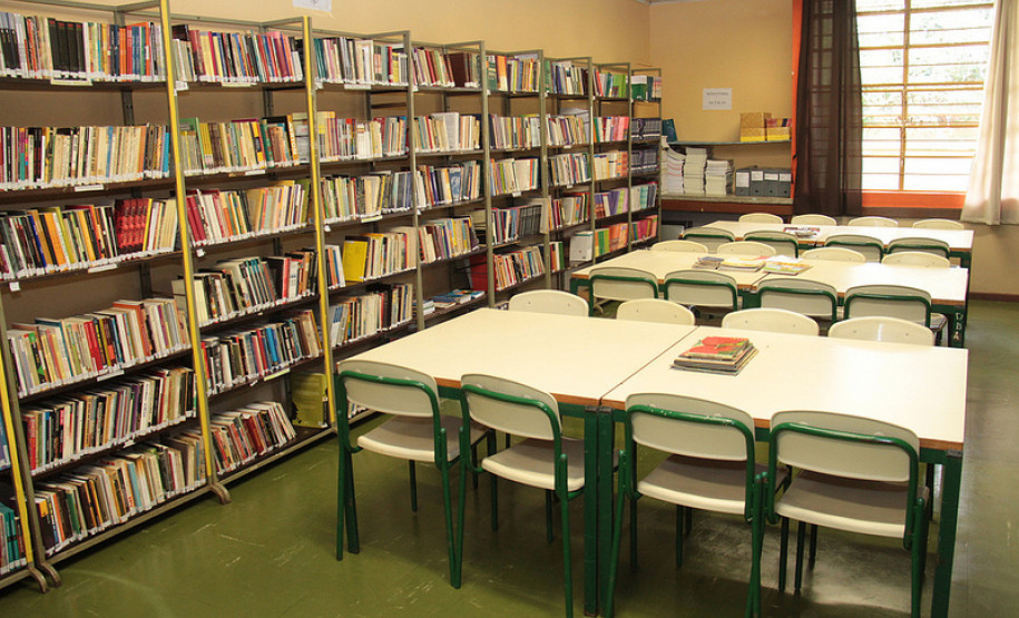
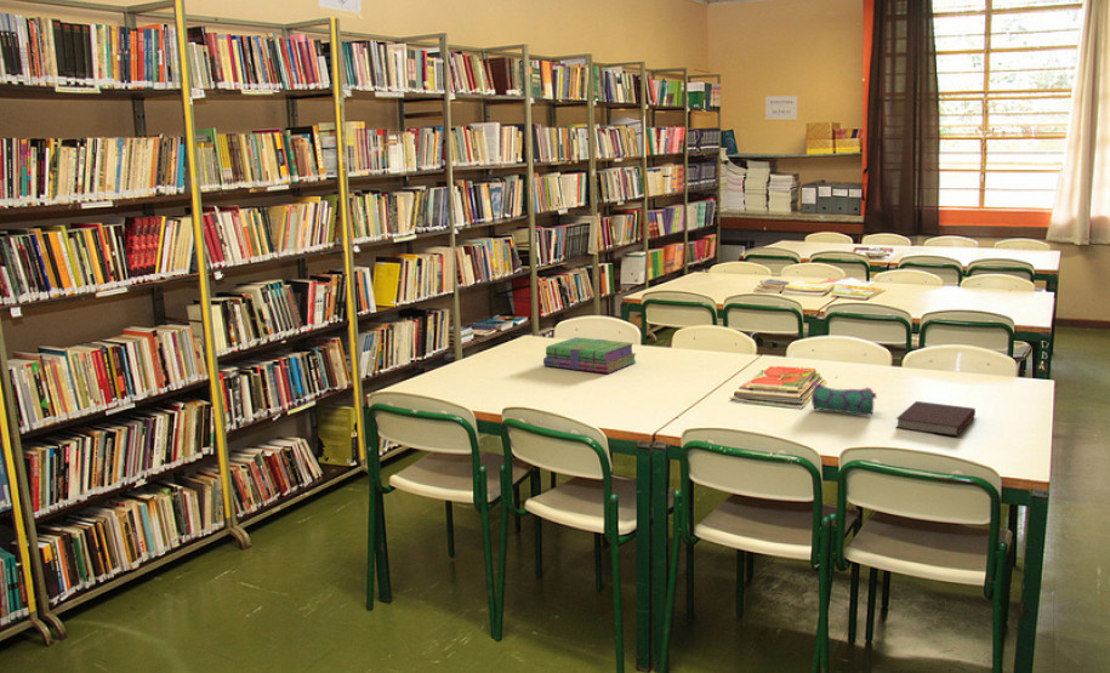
+ stack of books [542,336,637,375]
+ notebook [894,400,977,438]
+ pencil case [810,381,877,417]
